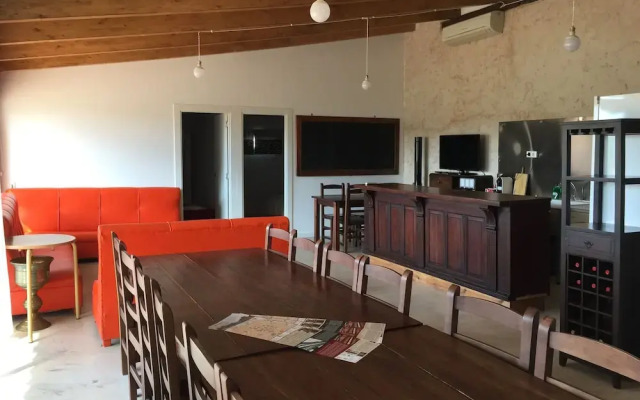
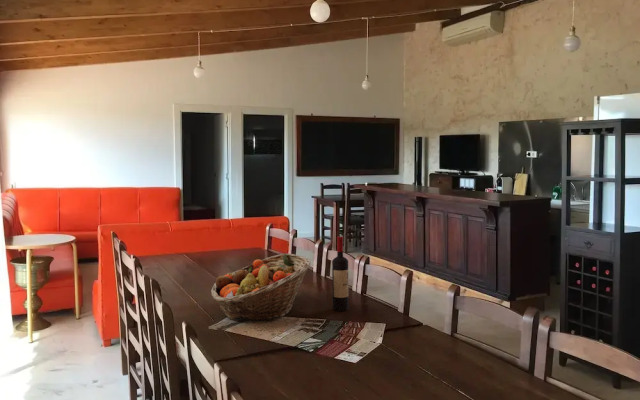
+ fruit basket [210,253,312,323]
+ wine bottle [331,235,349,312]
